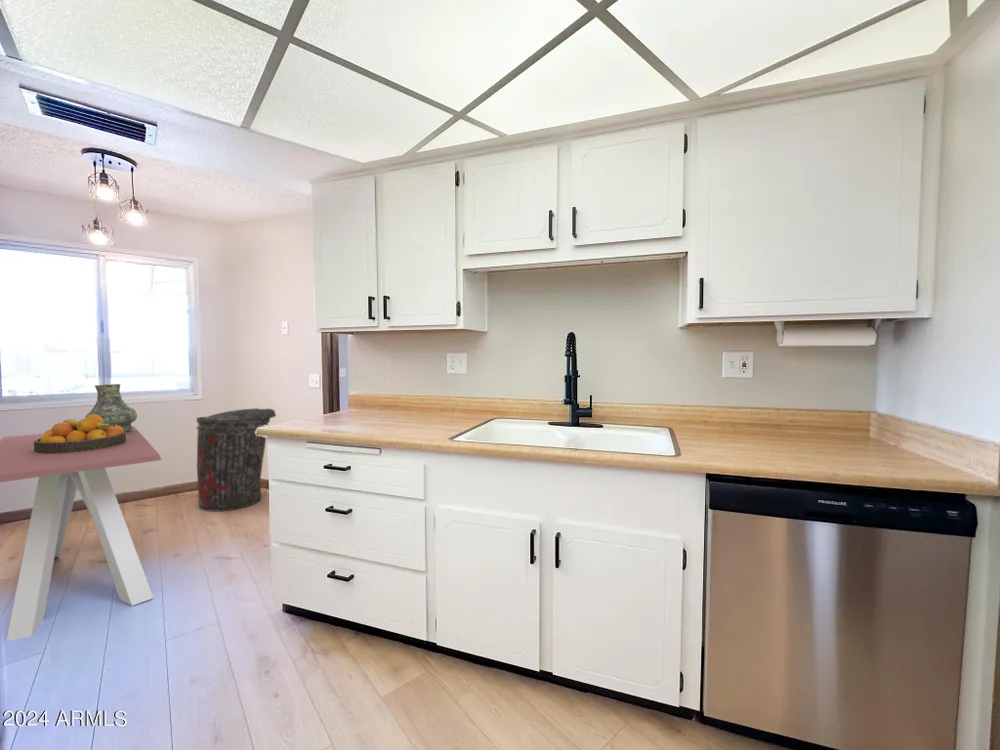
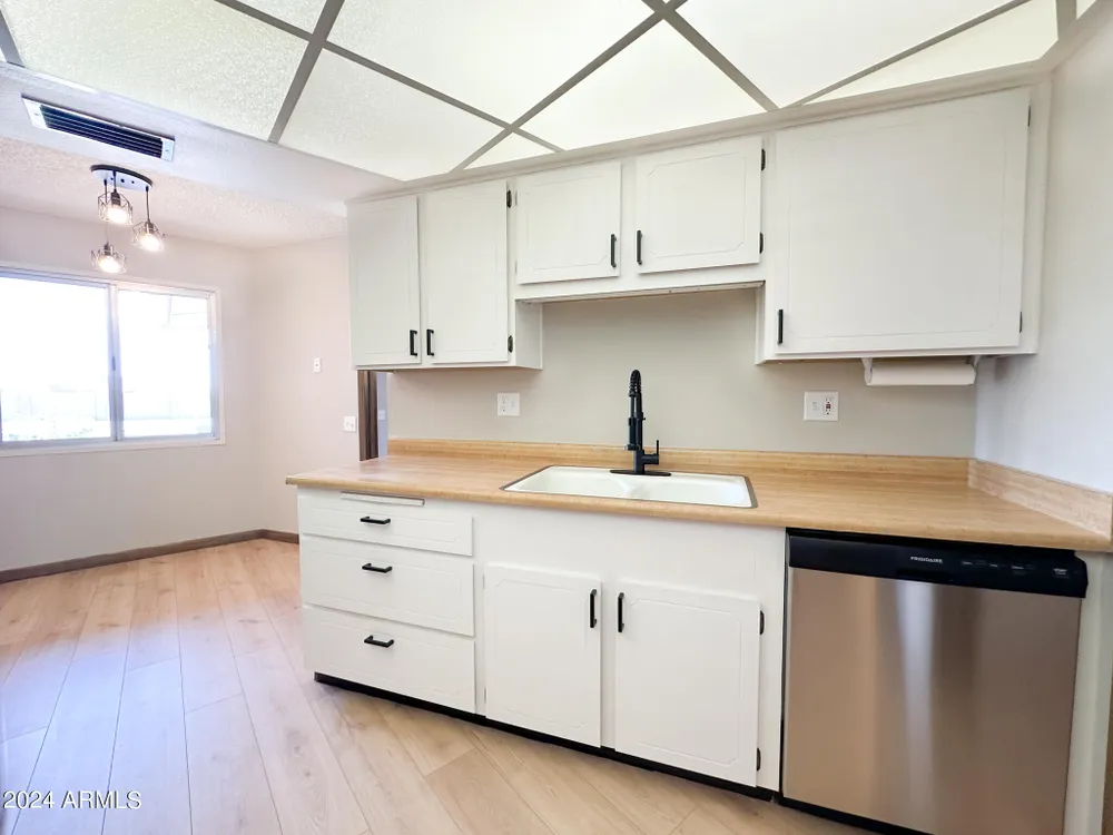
- trash can [195,407,277,513]
- vase [84,383,138,431]
- fruit bowl [34,414,126,454]
- dining table [0,425,162,642]
